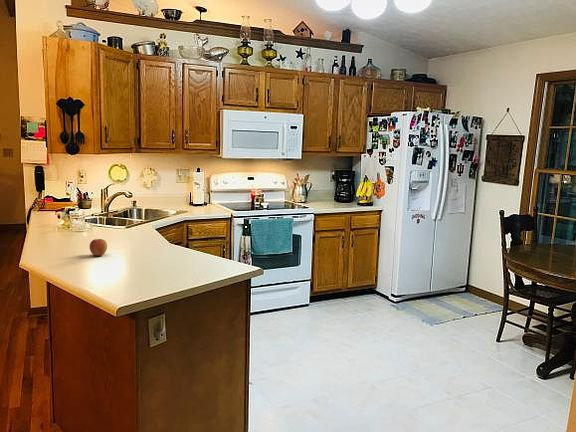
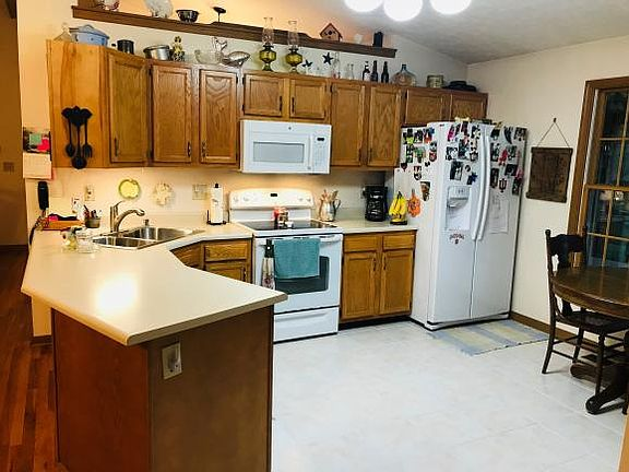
- apple [88,238,108,257]
